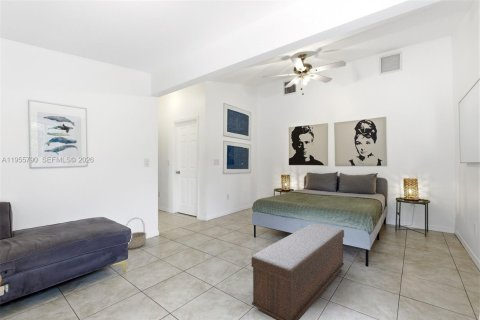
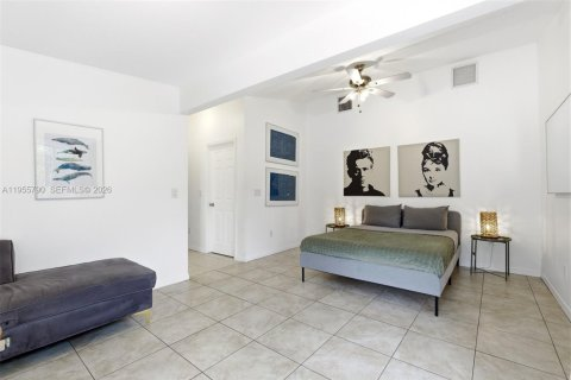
- bench [251,222,345,320]
- basket [125,217,147,250]
